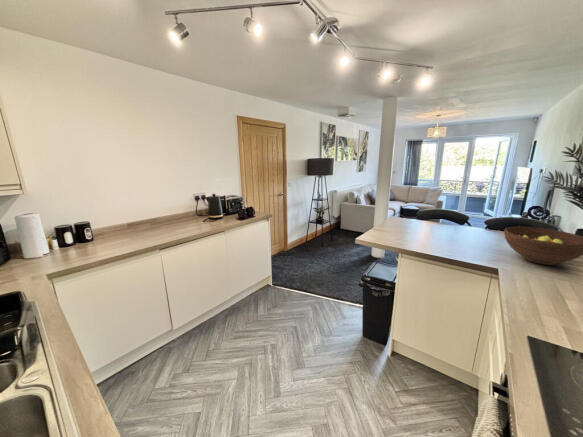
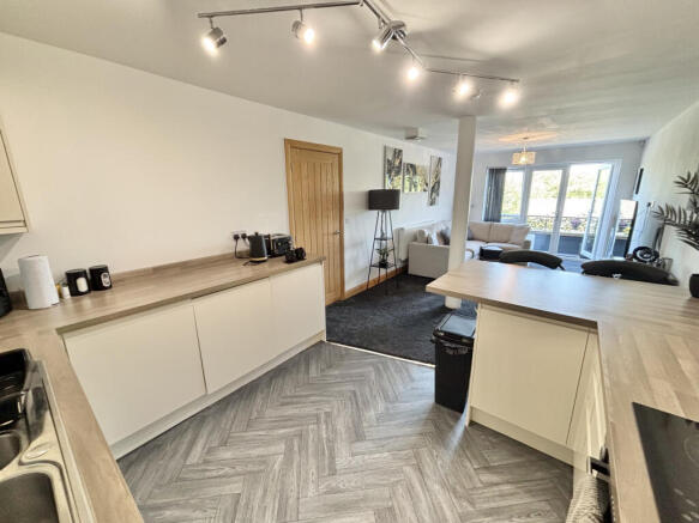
- fruit bowl [503,226,583,266]
